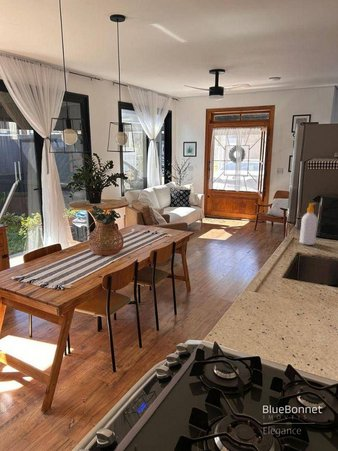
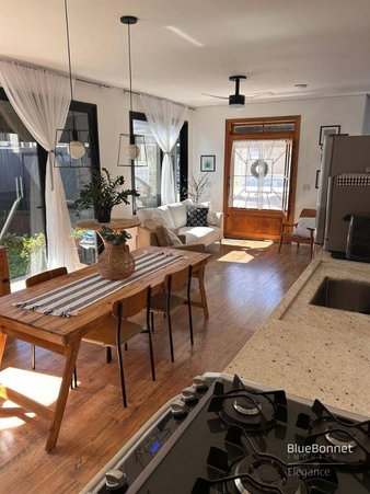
- soap bottle [299,202,318,246]
